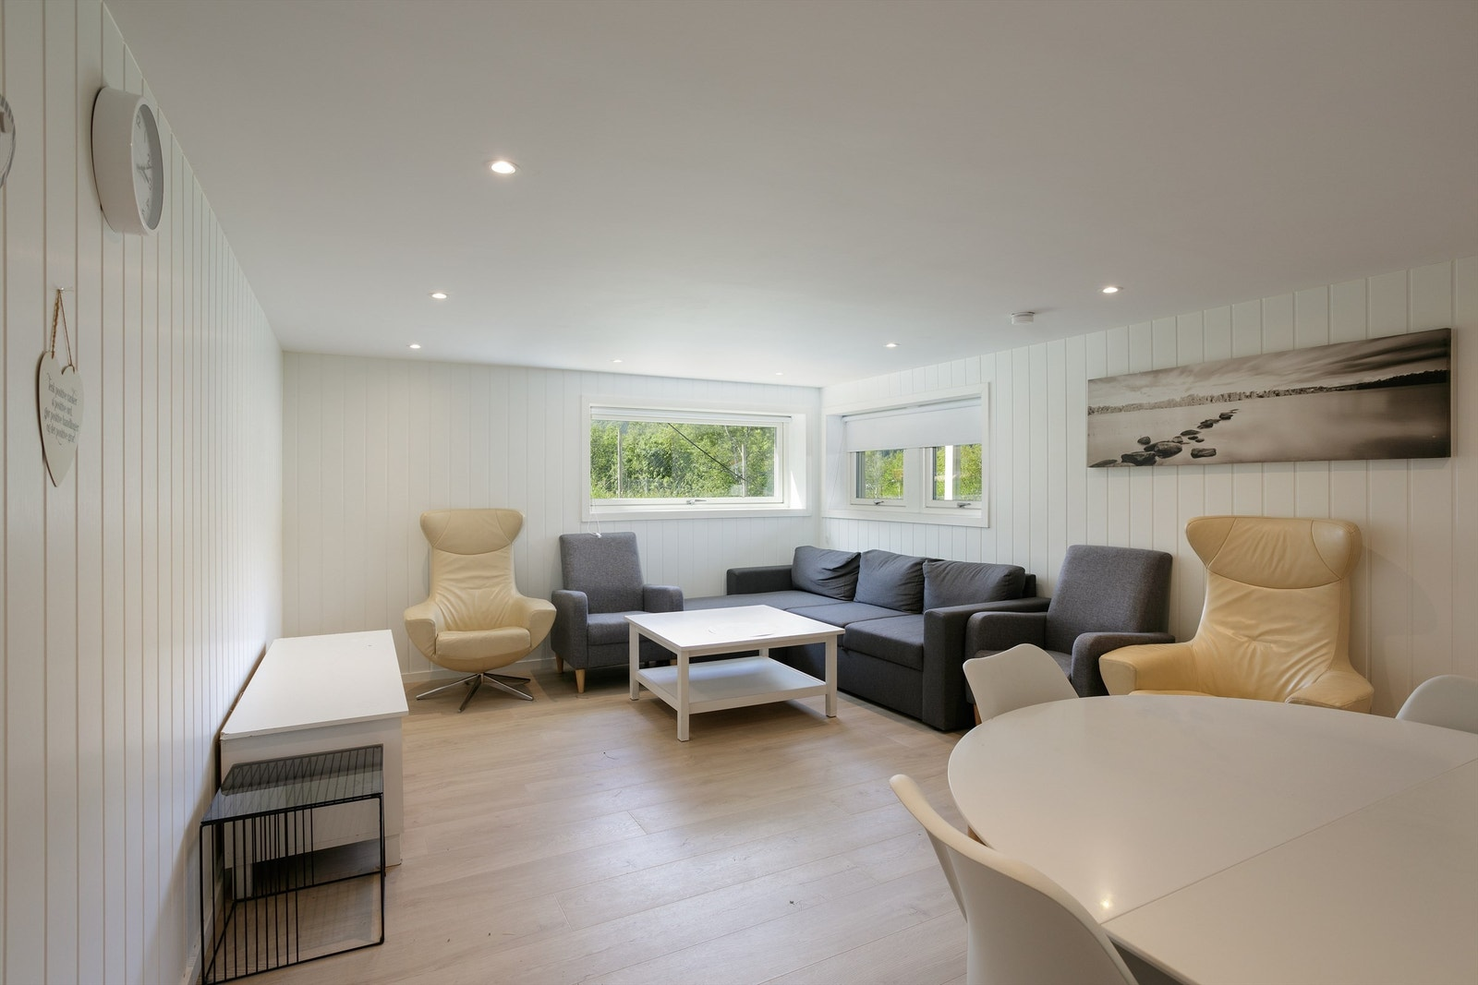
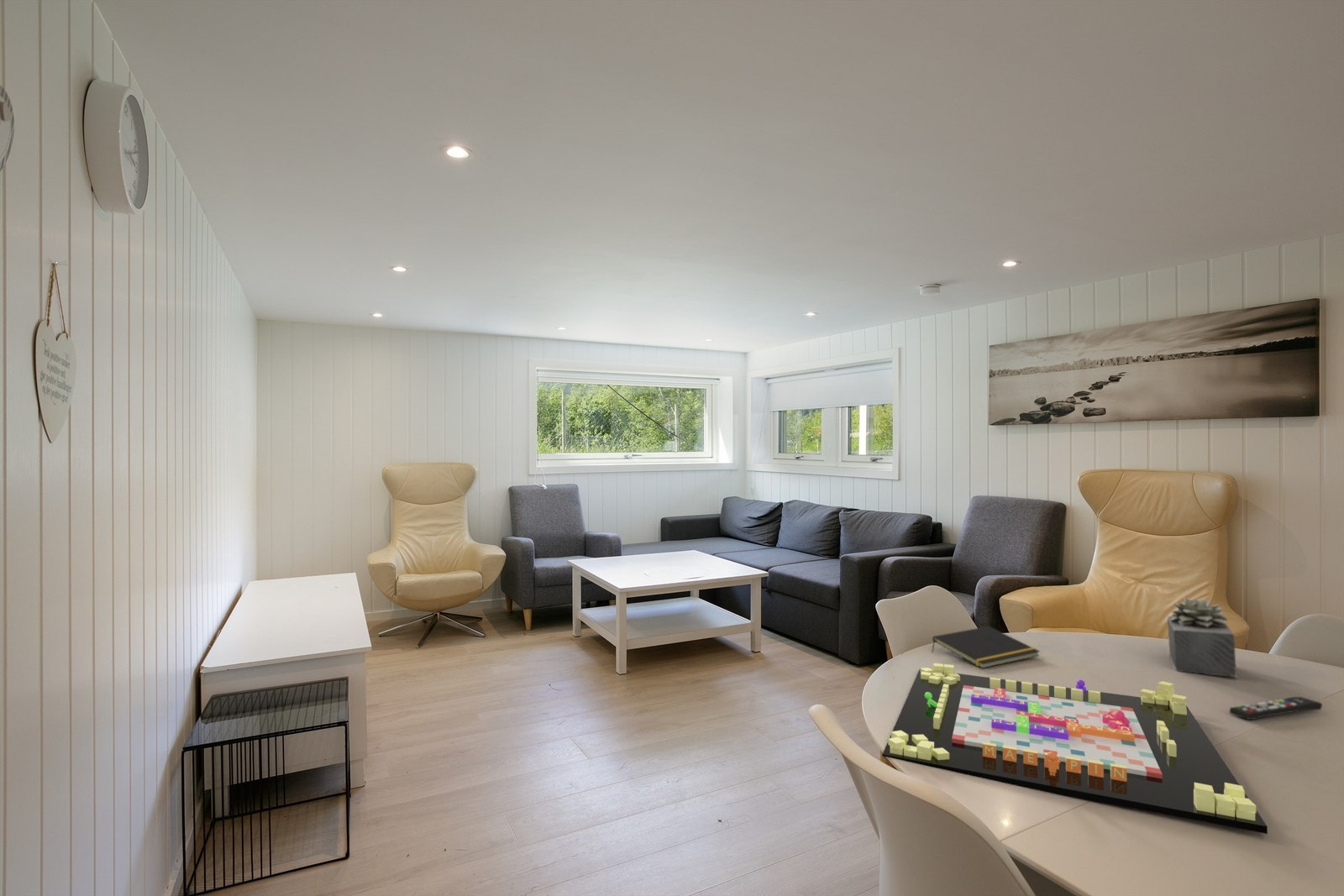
+ gameboard [882,663,1268,835]
+ succulent plant [1167,596,1238,678]
+ remote control [1229,696,1323,720]
+ notepad [931,626,1041,669]
